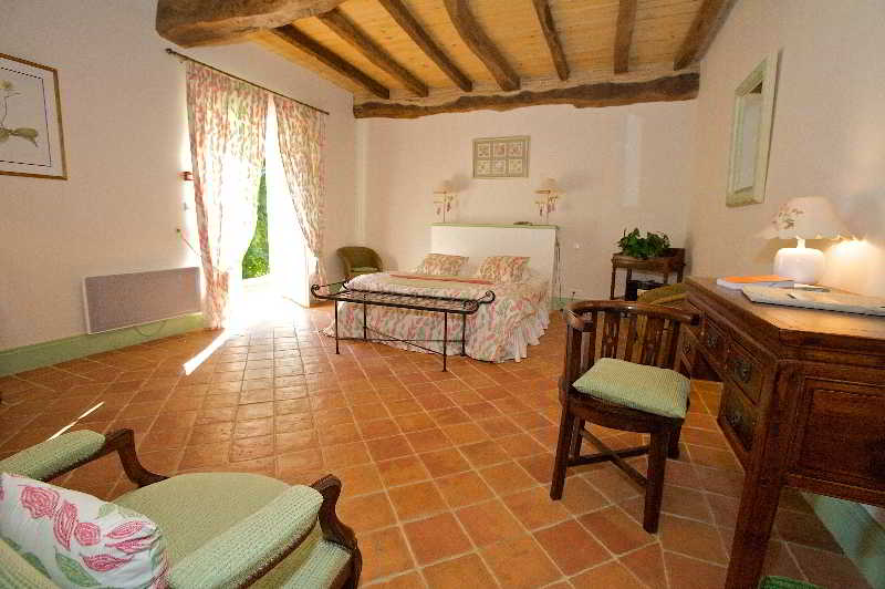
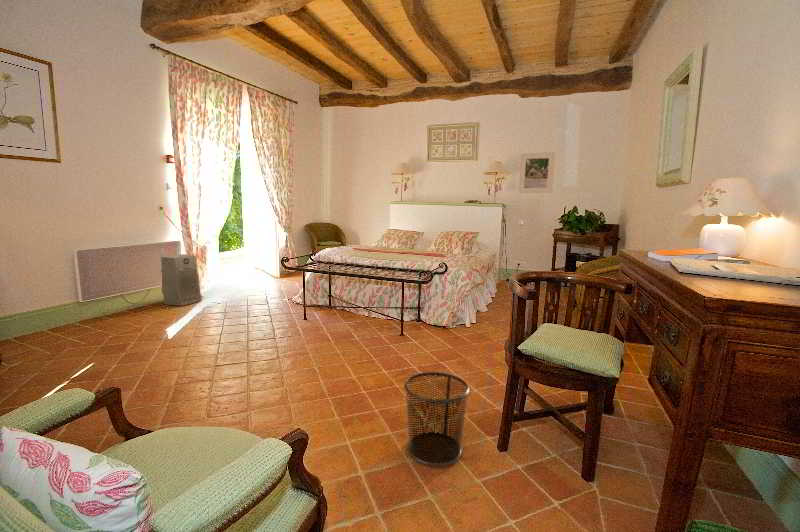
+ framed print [518,151,556,194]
+ fan [160,253,202,307]
+ waste bin [403,371,471,467]
